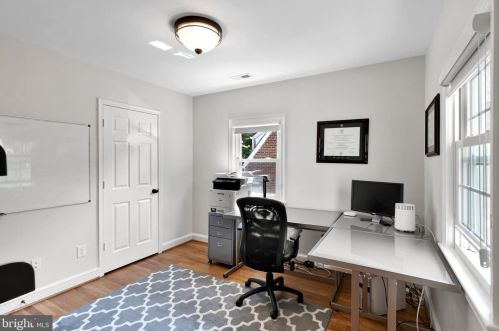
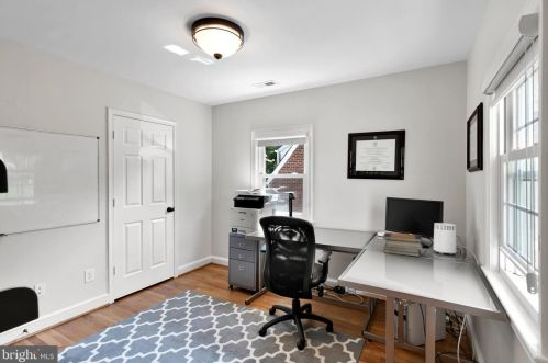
+ book stack [382,231,424,258]
